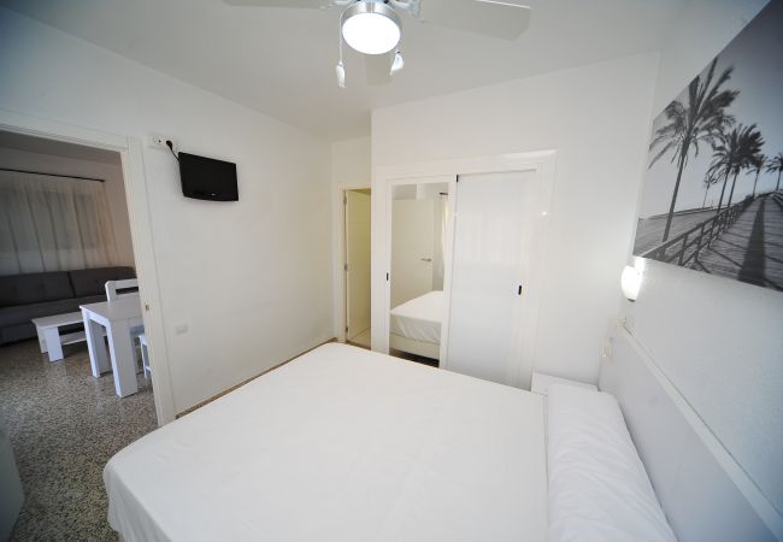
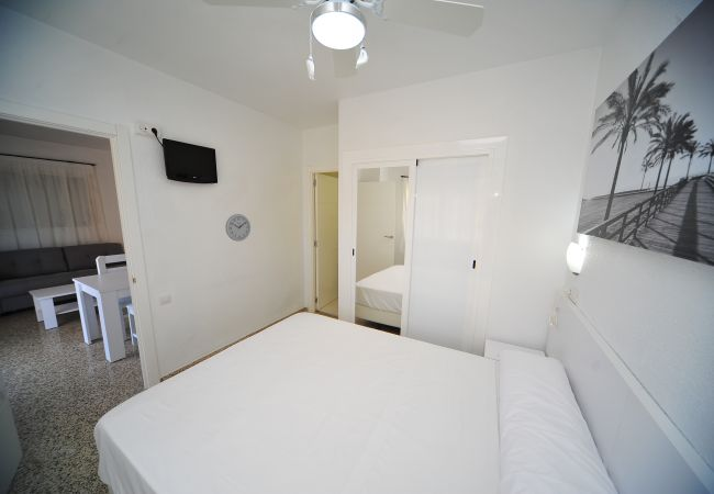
+ wall clock [224,213,252,243]
